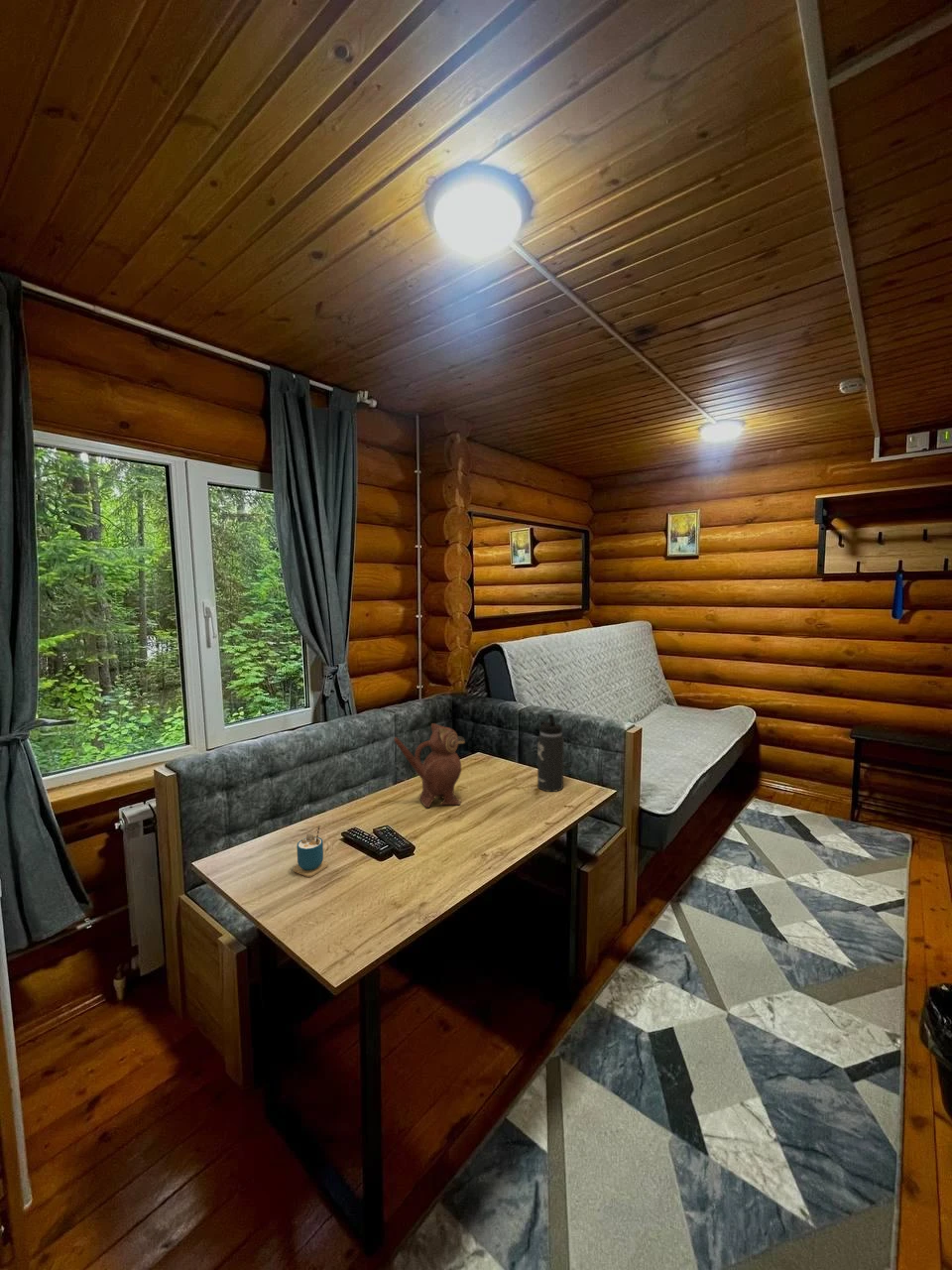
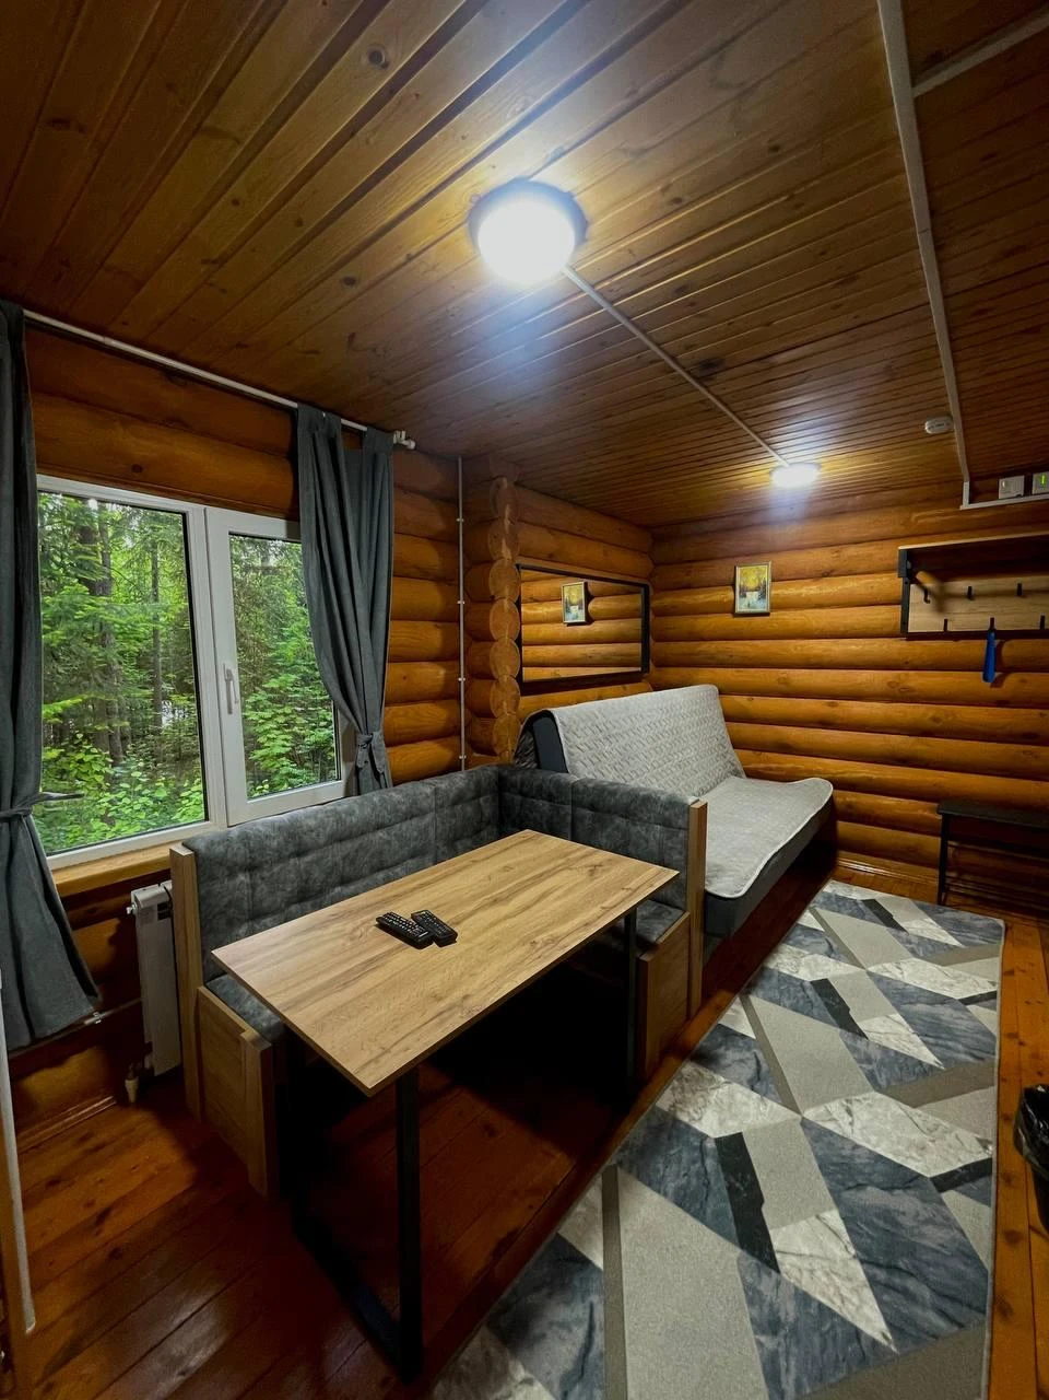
- cup [293,825,329,878]
- teapot [393,722,466,809]
- thermos bottle [536,713,565,793]
